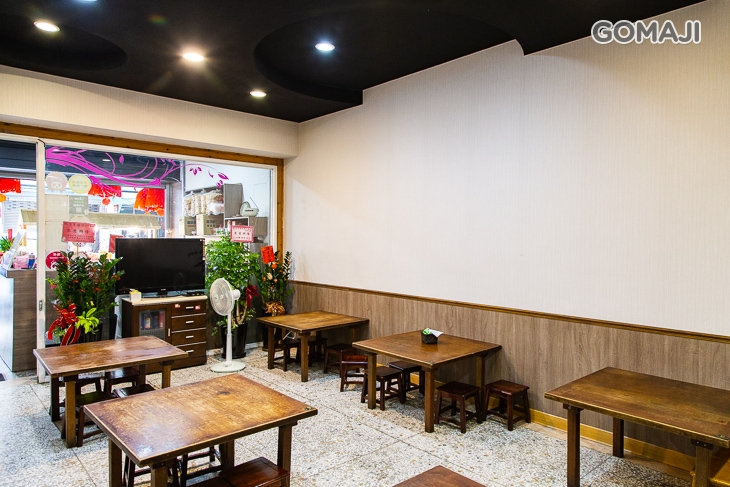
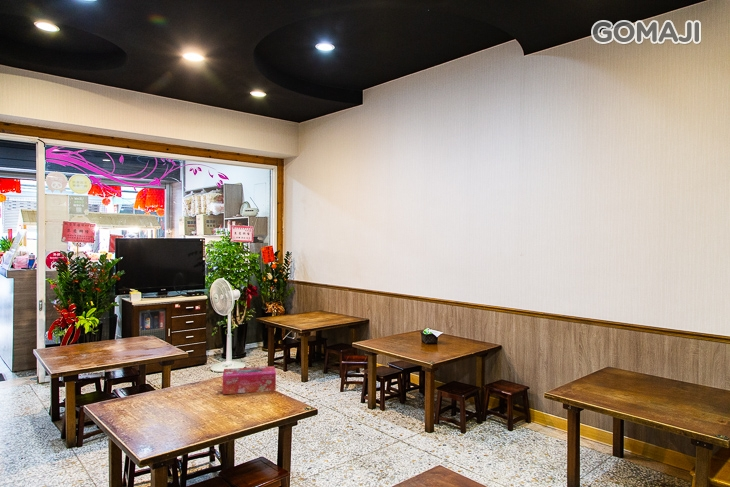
+ tissue box [222,365,277,395]
